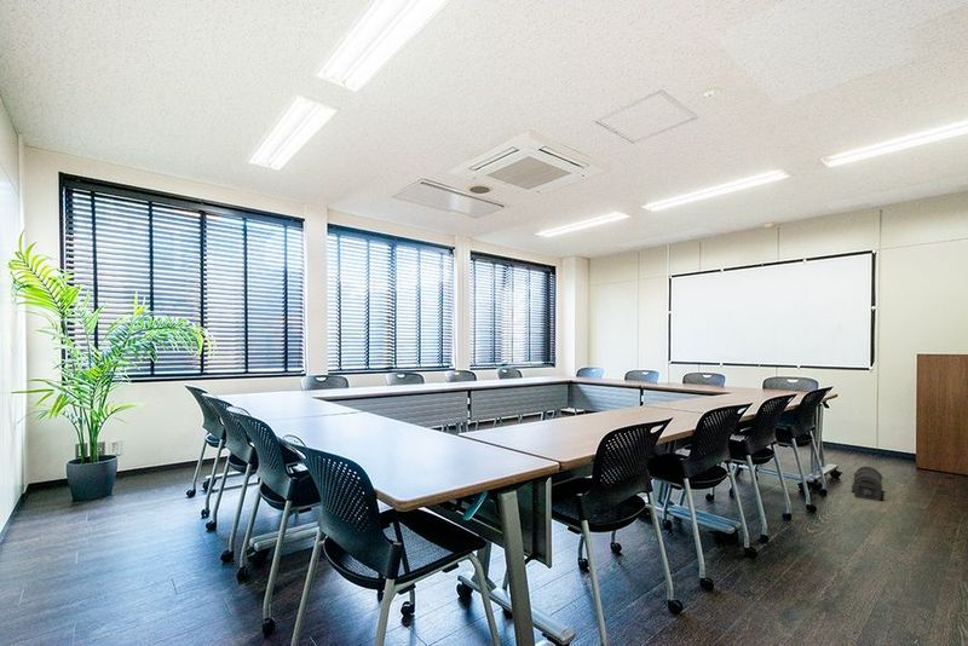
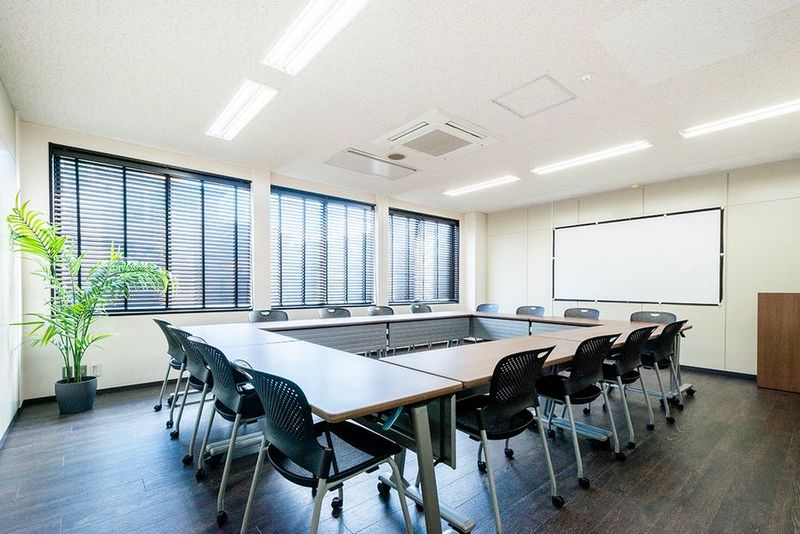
- treasure chest [851,466,885,502]
